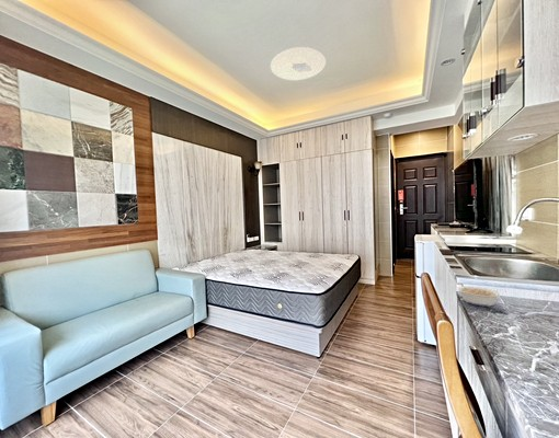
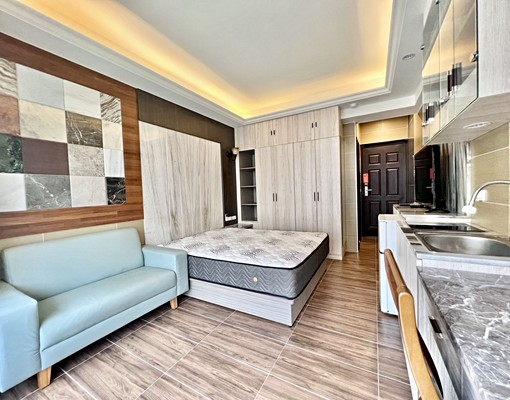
- legume [456,281,501,308]
- ceiling light [270,46,327,81]
